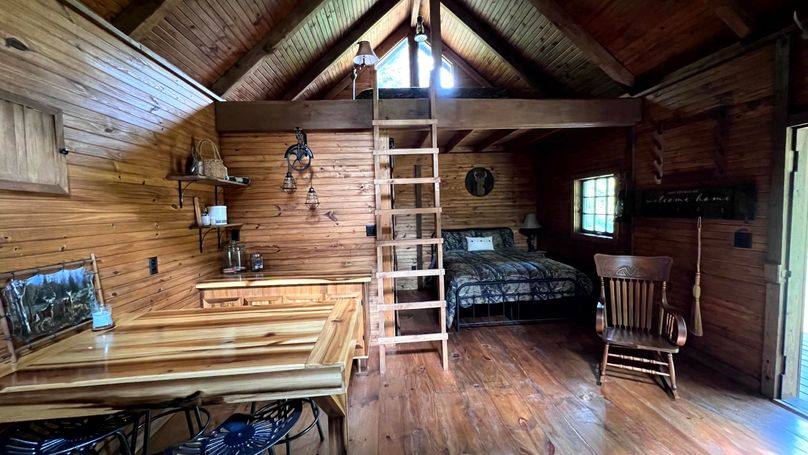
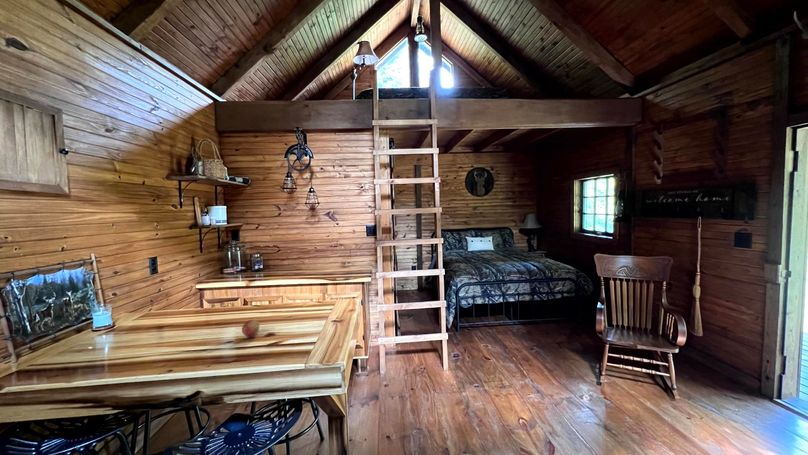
+ fruit [241,319,260,338]
